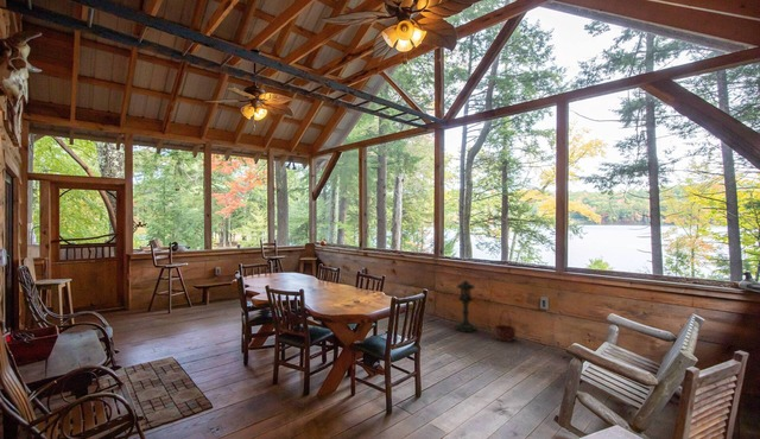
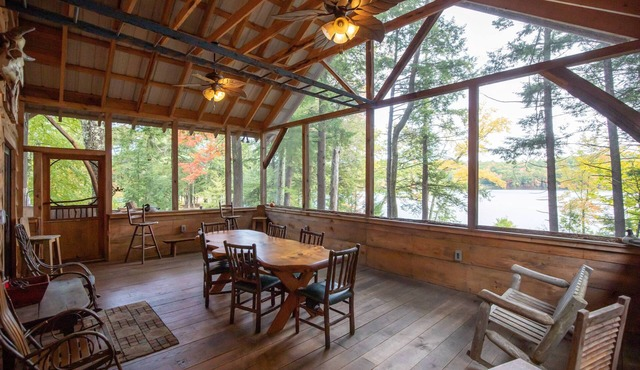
- lantern [454,279,477,333]
- basket [493,308,518,343]
